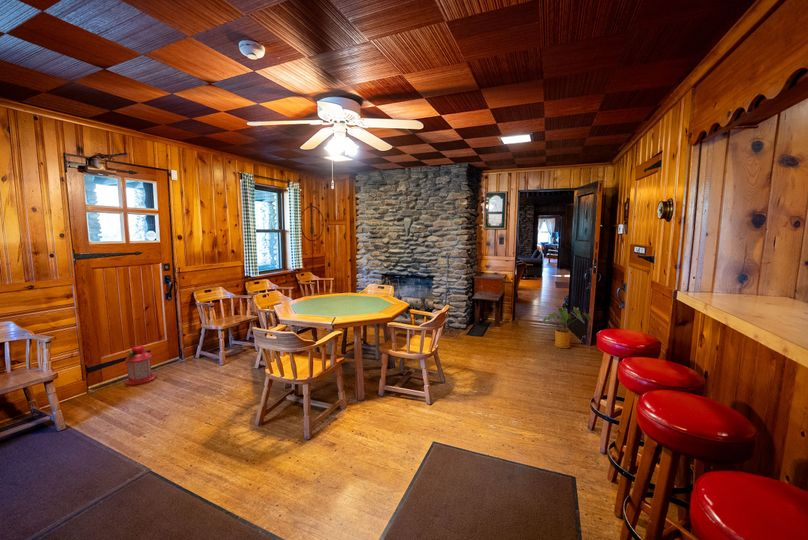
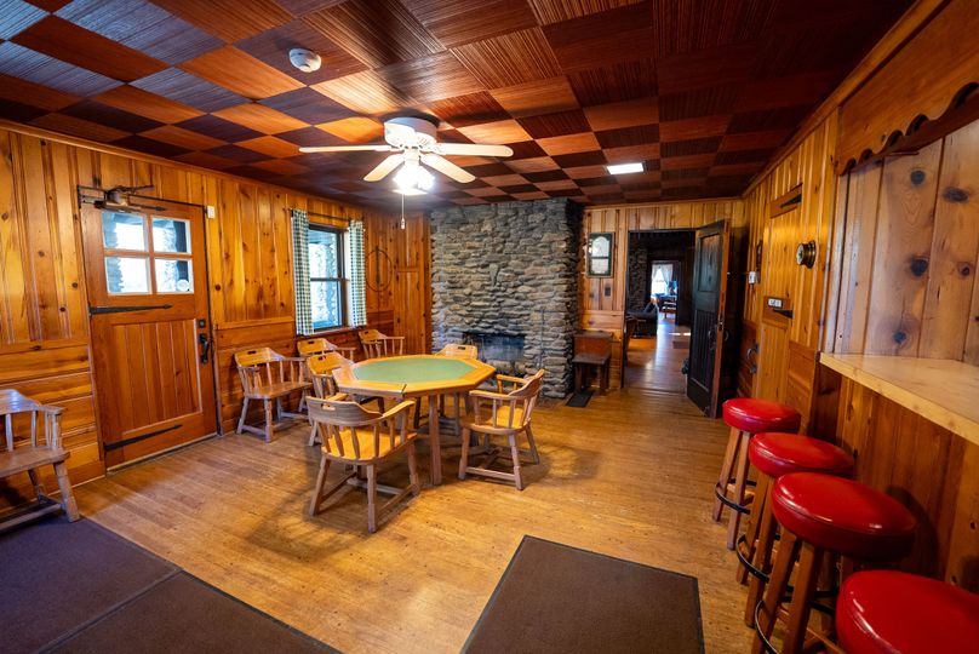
- house plant [542,306,592,349]
- lantern [124,345,156,386]
